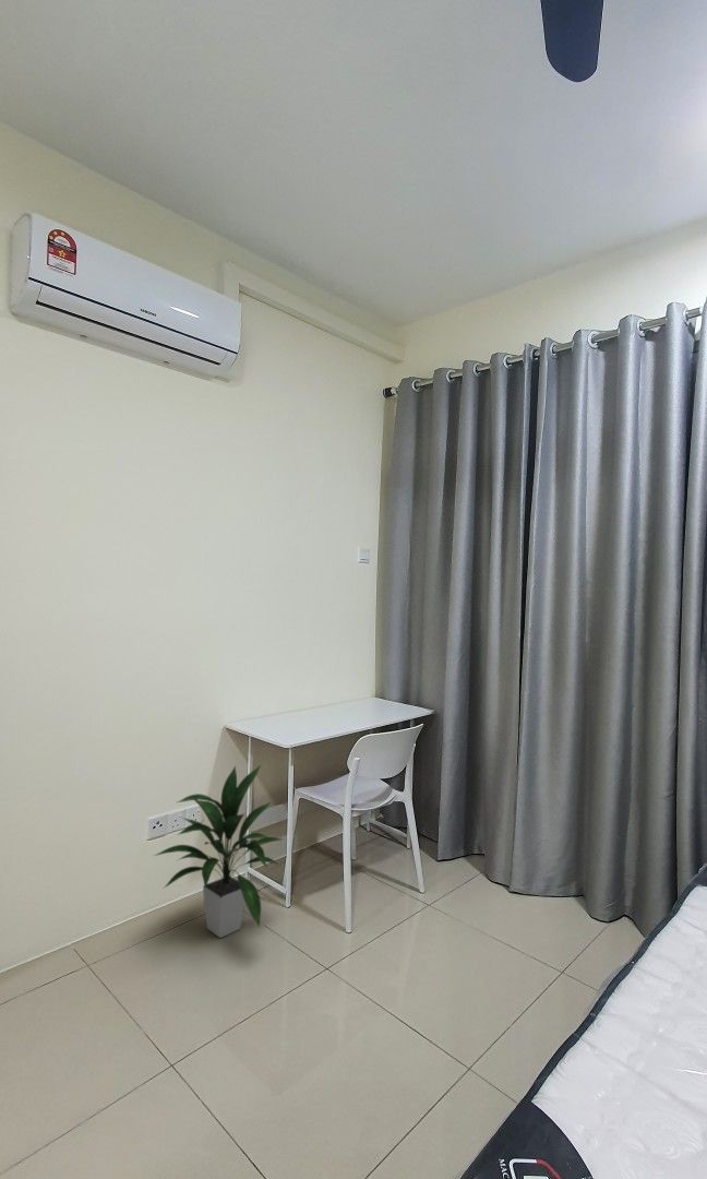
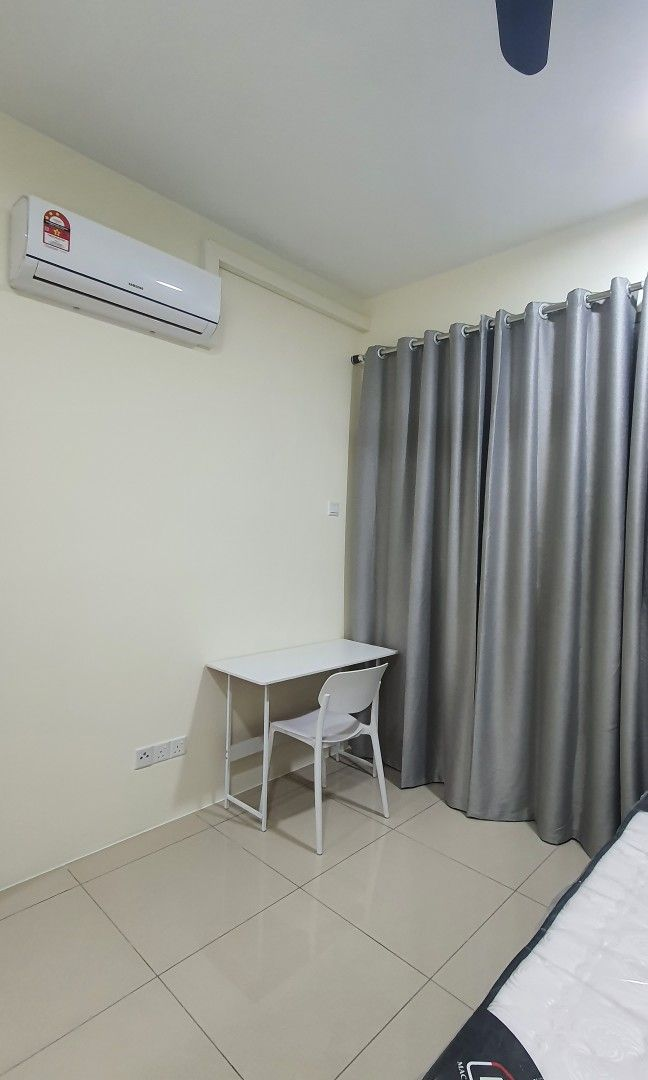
- indoor plant [153,763,285,939]
